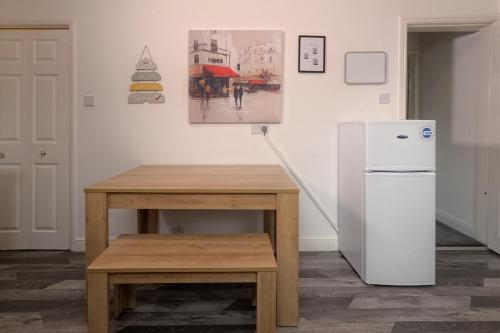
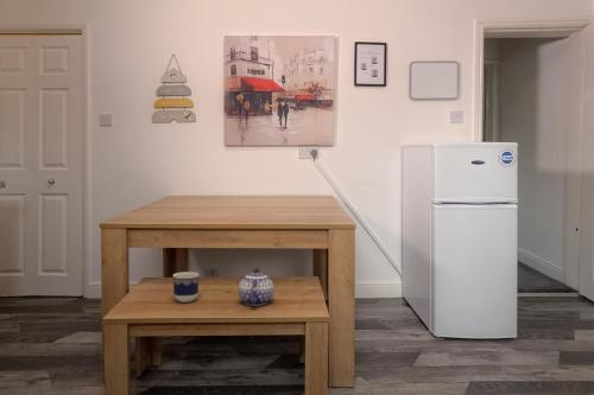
+ cup [172,270,200,304]
+ teapot [238,267,274,306]
